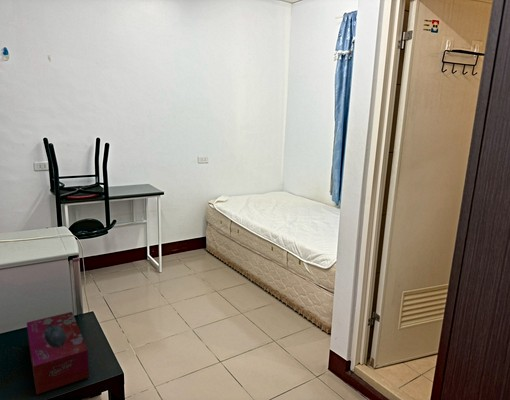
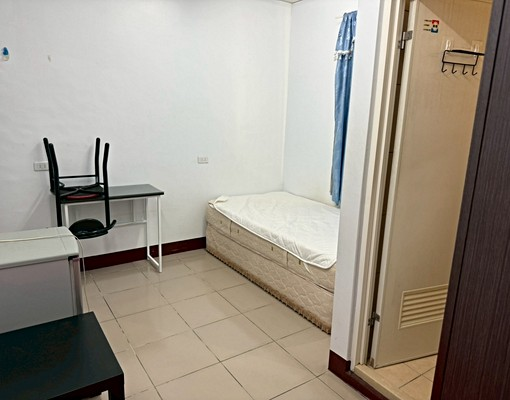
- tissue box [26,311,90,395]
